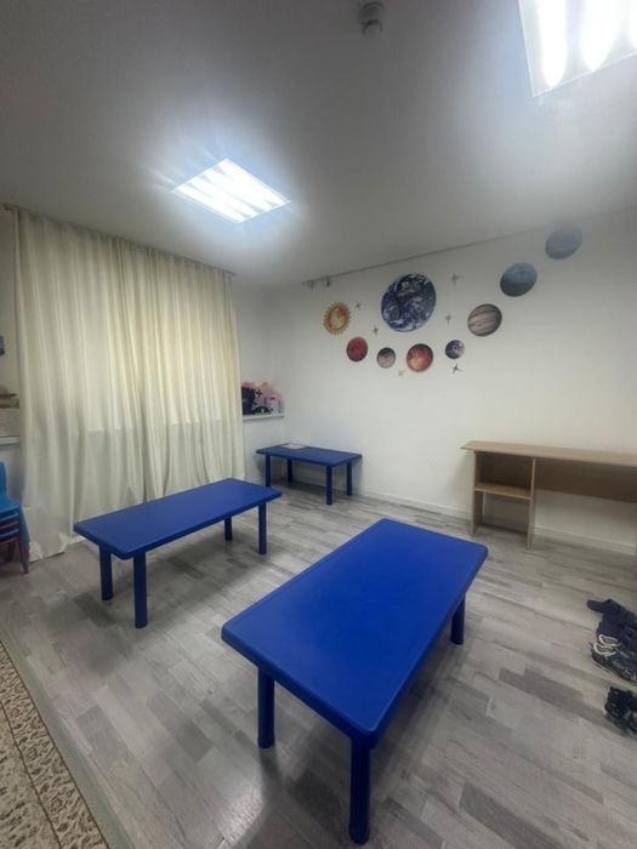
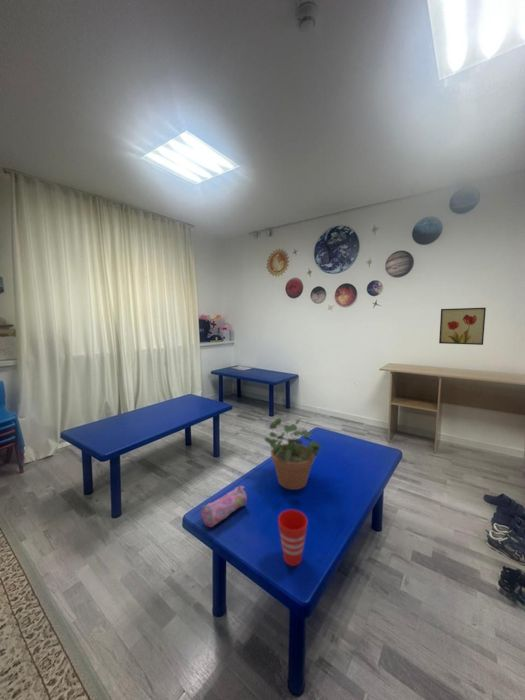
+ potted plant [263,417,324,491]
+ cup [277,509,308,567]
+ pencil case [200,485,248,528]
+ wall art [438,307,487,346]
